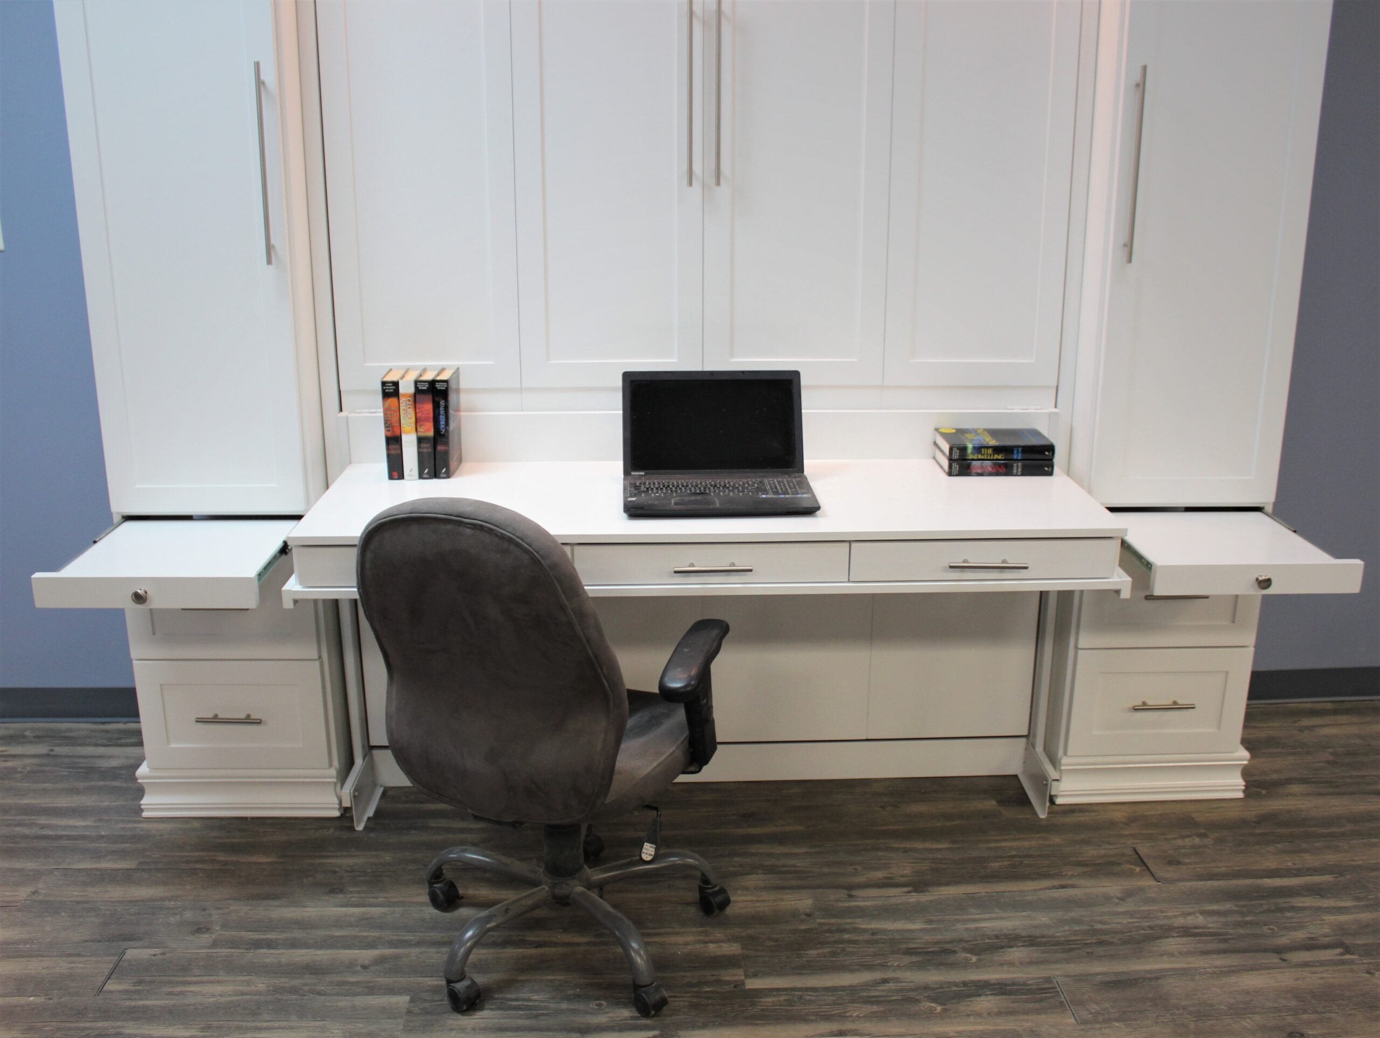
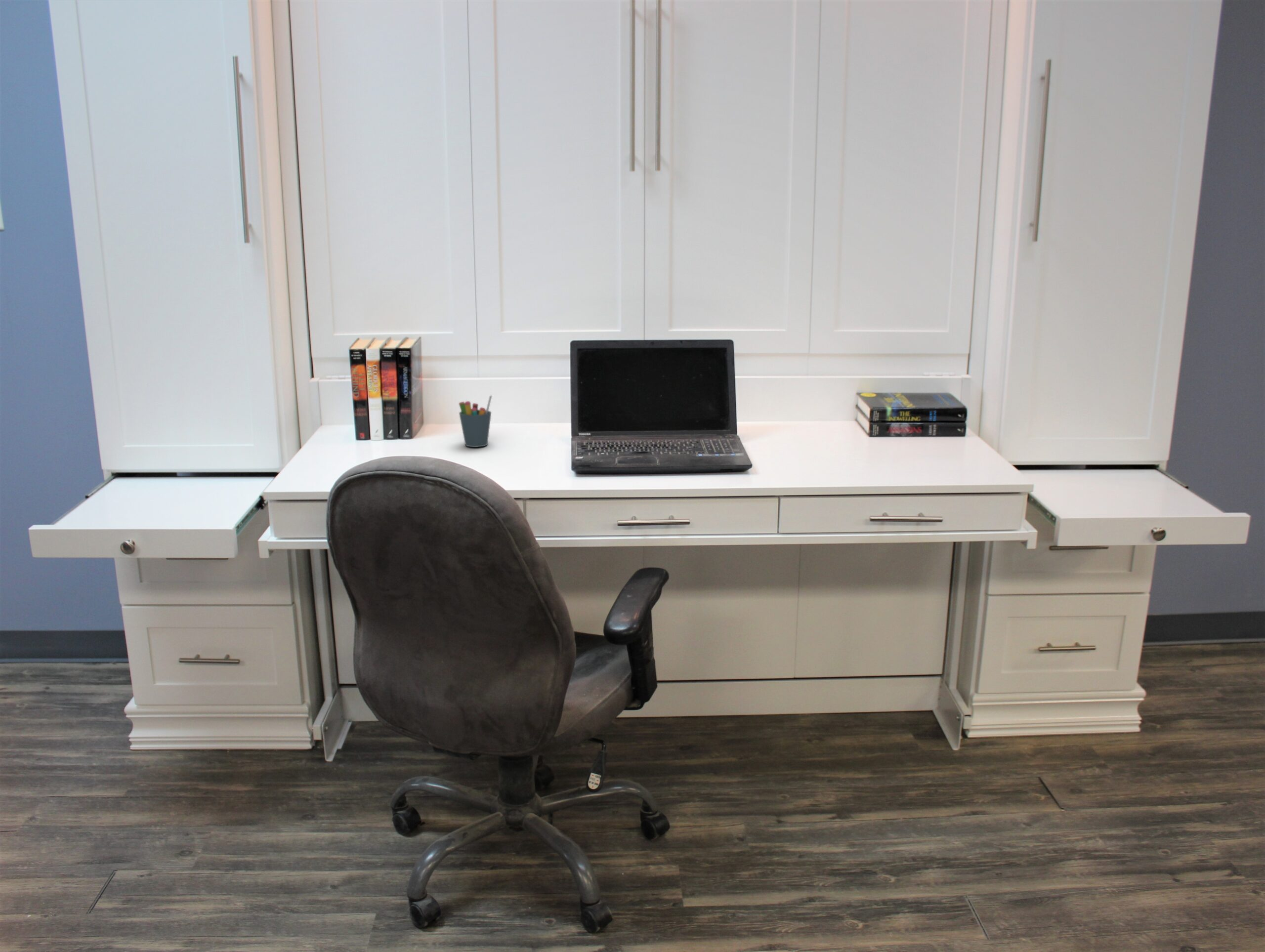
+ pen holder [459,395,493,448]
